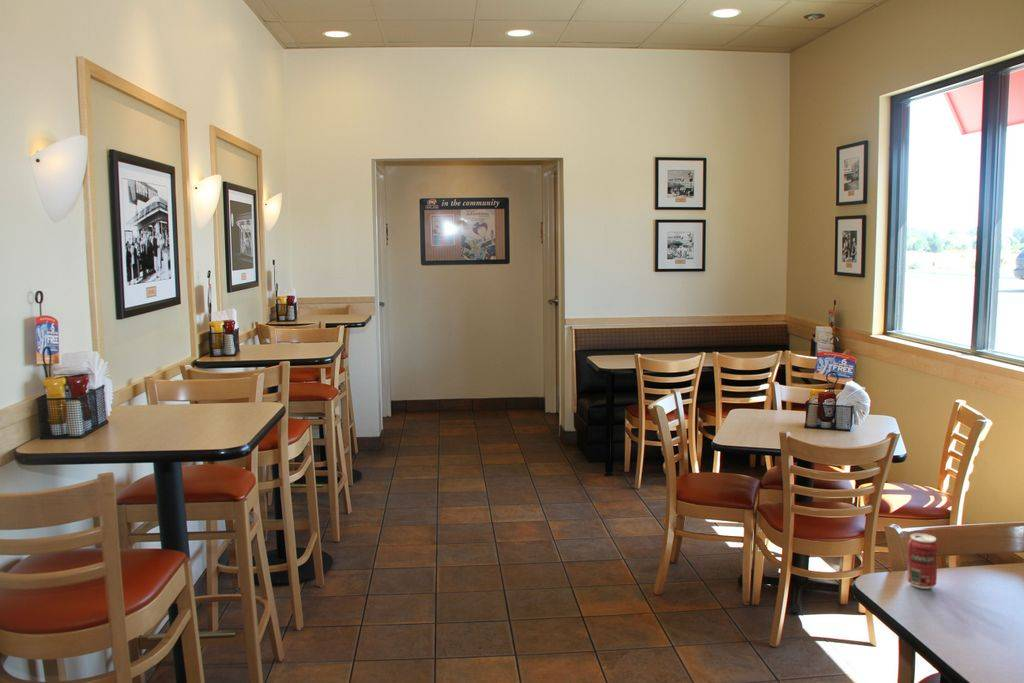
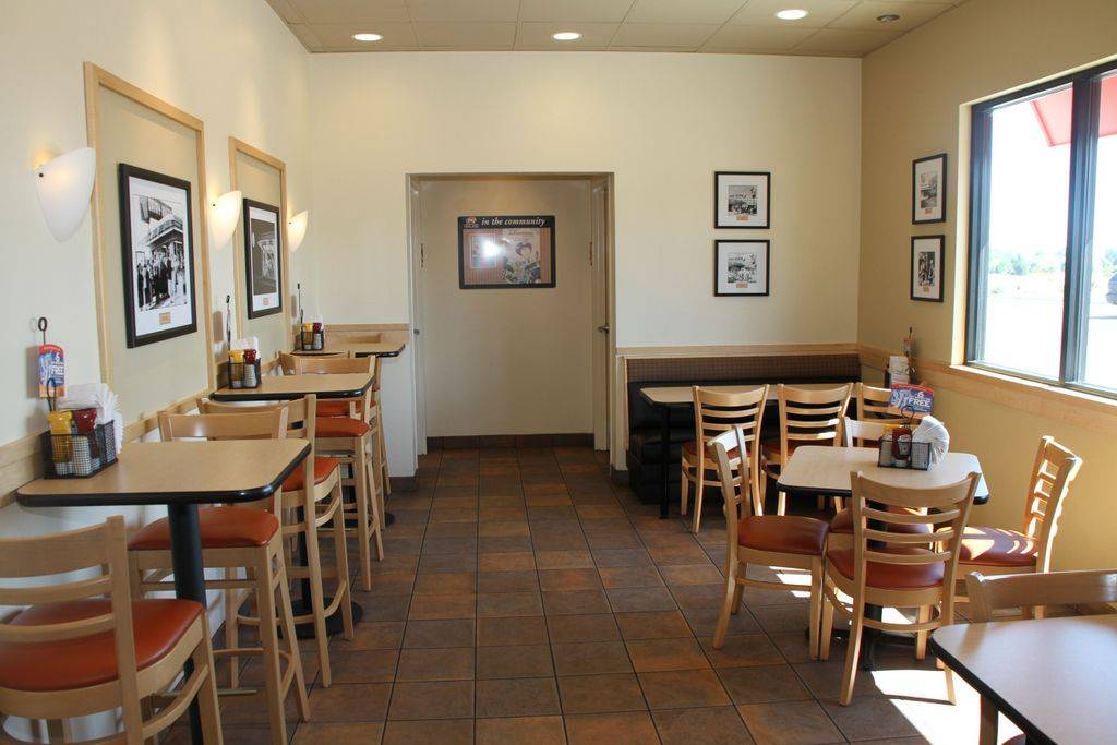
- beverage can [906,532,939,590]
